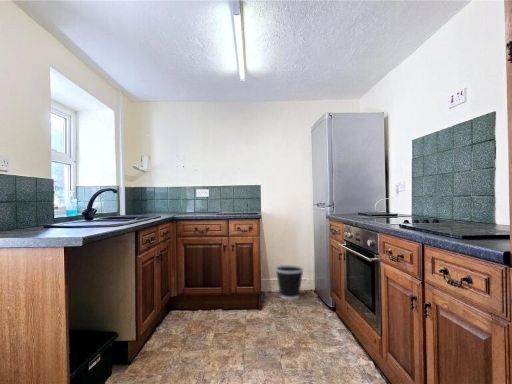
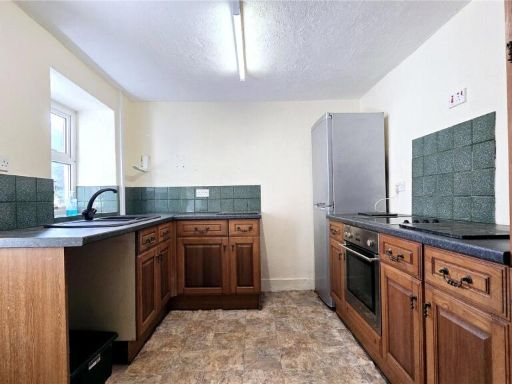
- wastebasket [274,264,305,301]
